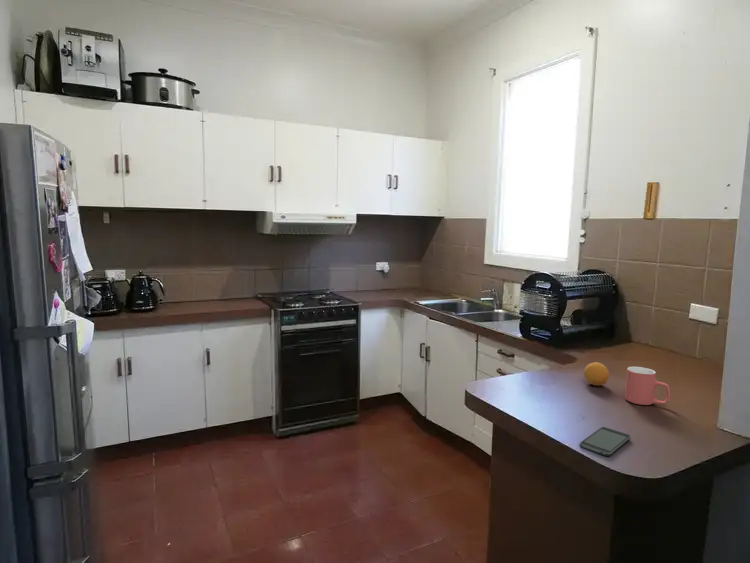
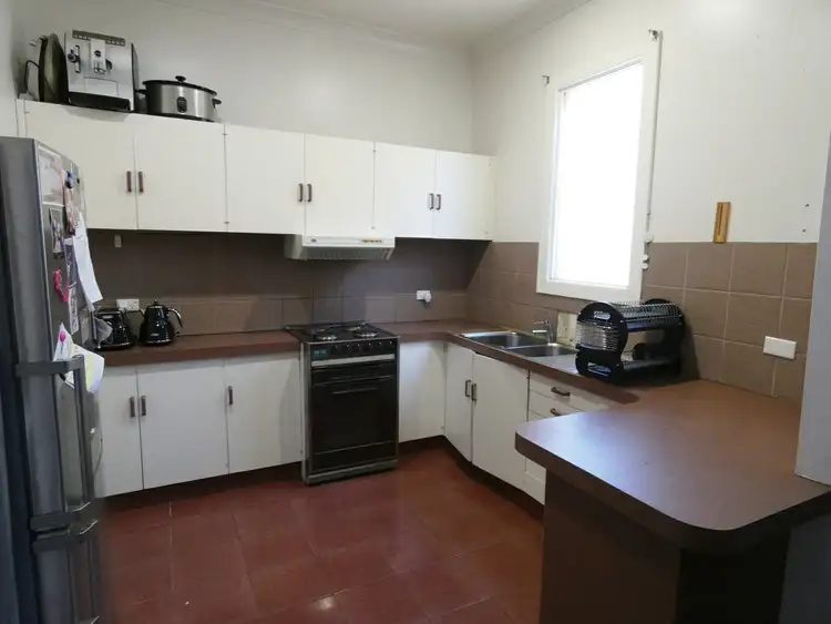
- fruit [583,361,610,387]
- smartphone [579,426,632,457]
- mug [624,366,671,406]
